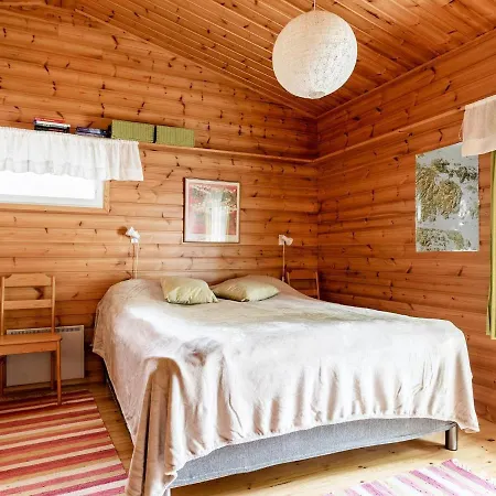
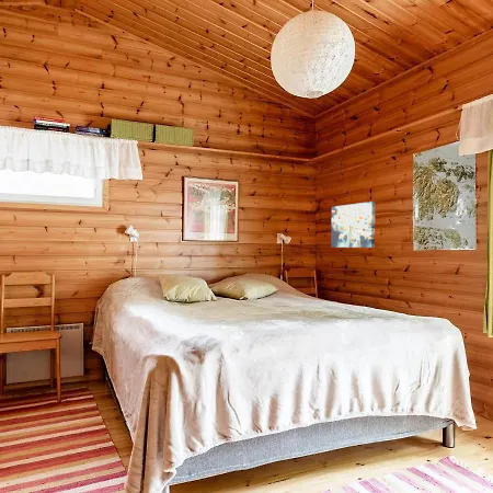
+ wall art [330,200,376,249]
